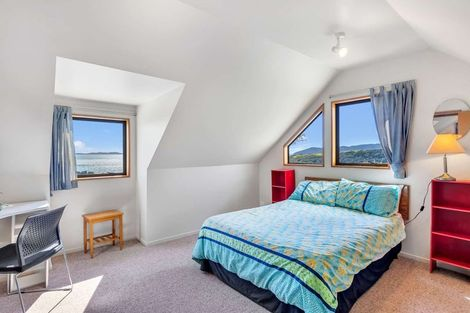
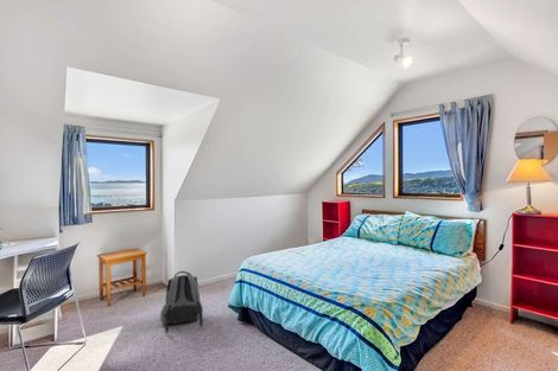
+ backpack [159,270,204,335]
